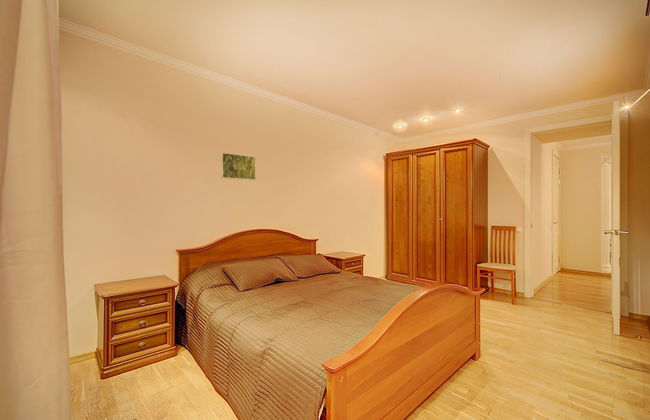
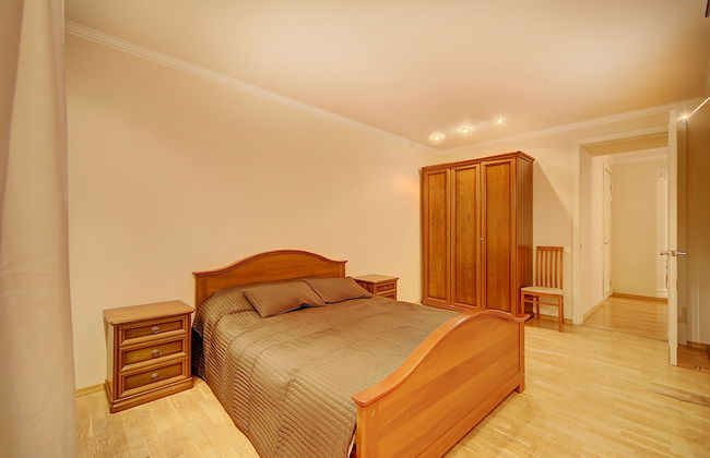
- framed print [220,152,257,181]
